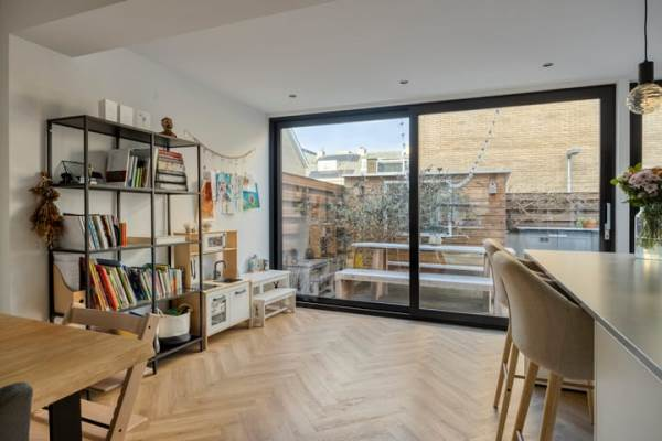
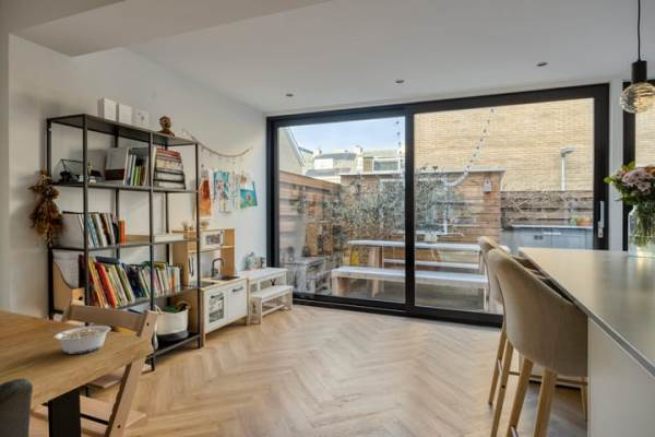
+ legume [48,324,111,355]
